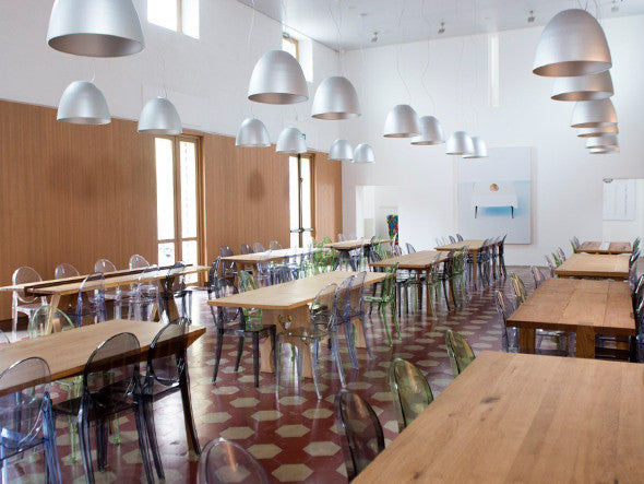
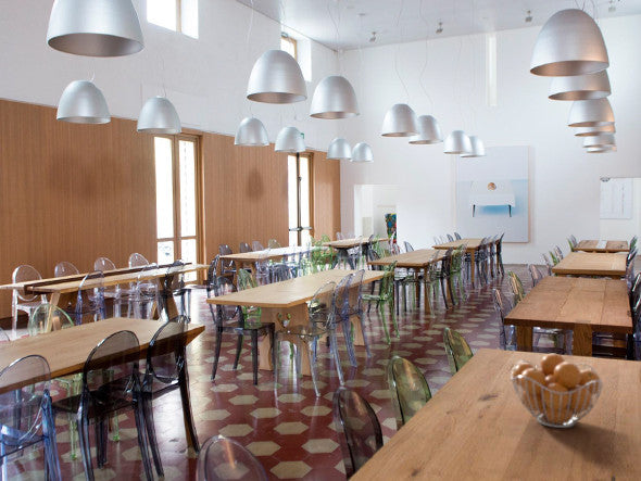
+ fruit basket [510,353,605,429]
